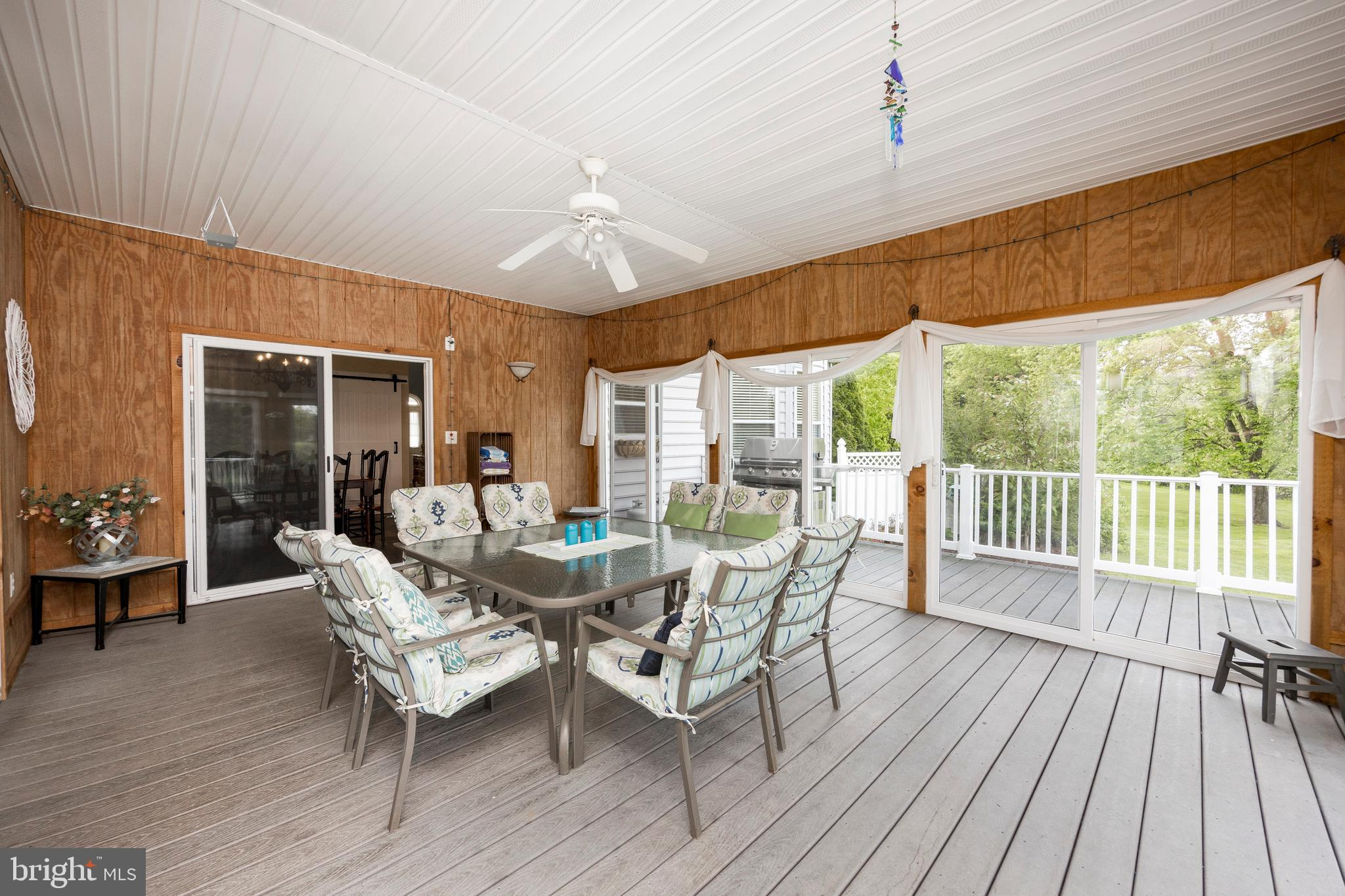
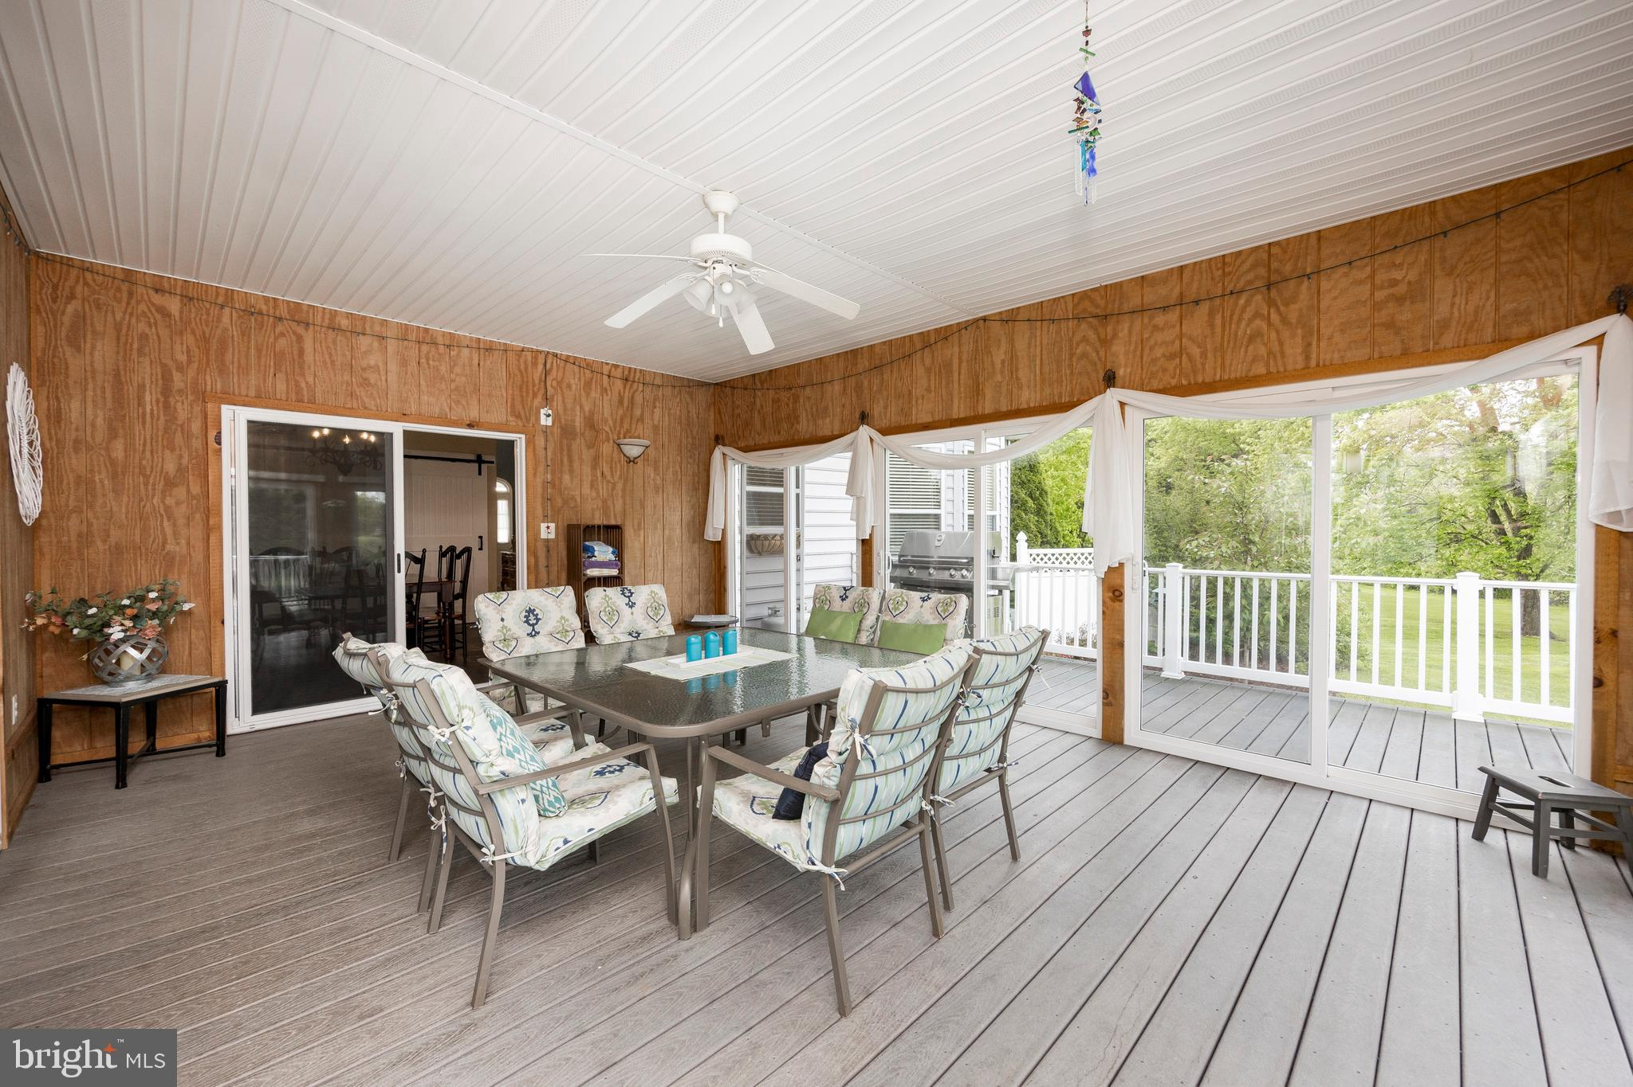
- hanging planter [200,196,239,250]
